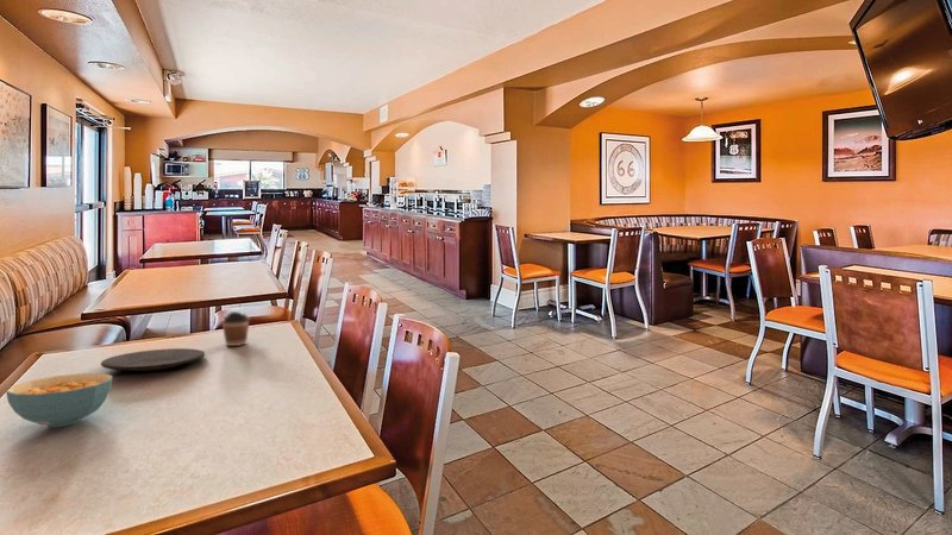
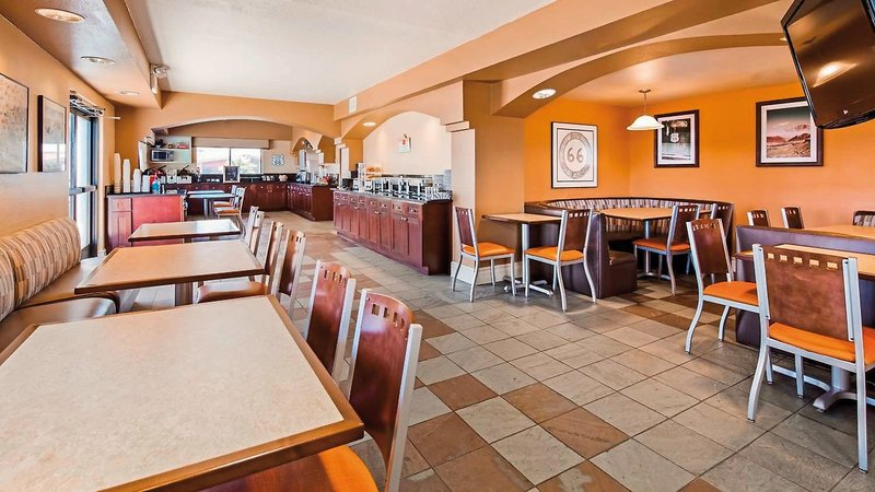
- plate [100,347,206,372]
- cereal bowl [5,372,114,428]
- coffee cup [220,310,251,347]
